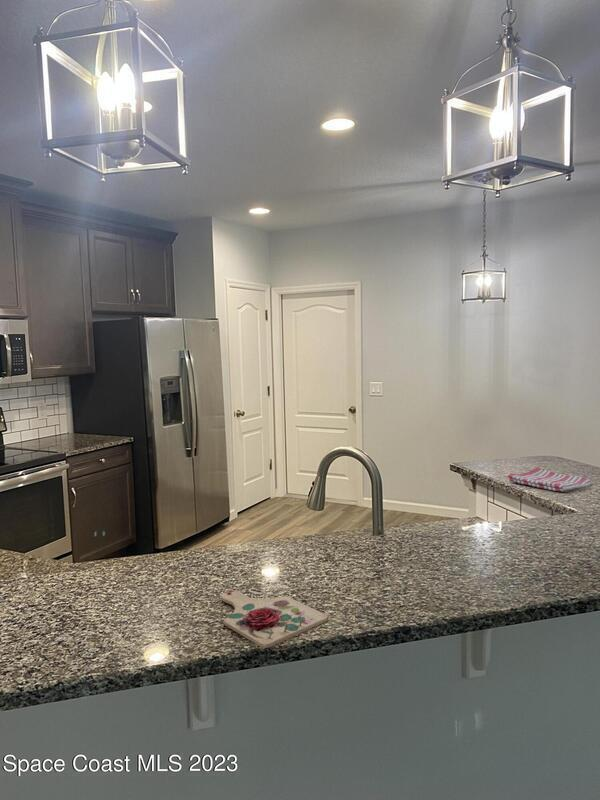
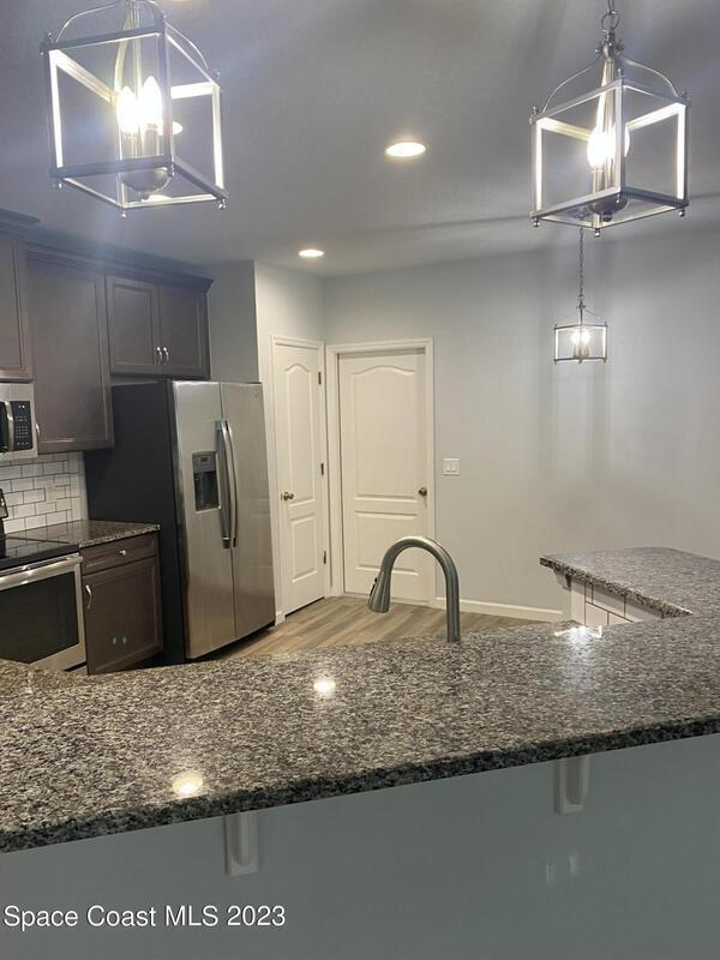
- dish towel [507,466,595,492]
- cutting board [220,590,329,649]
